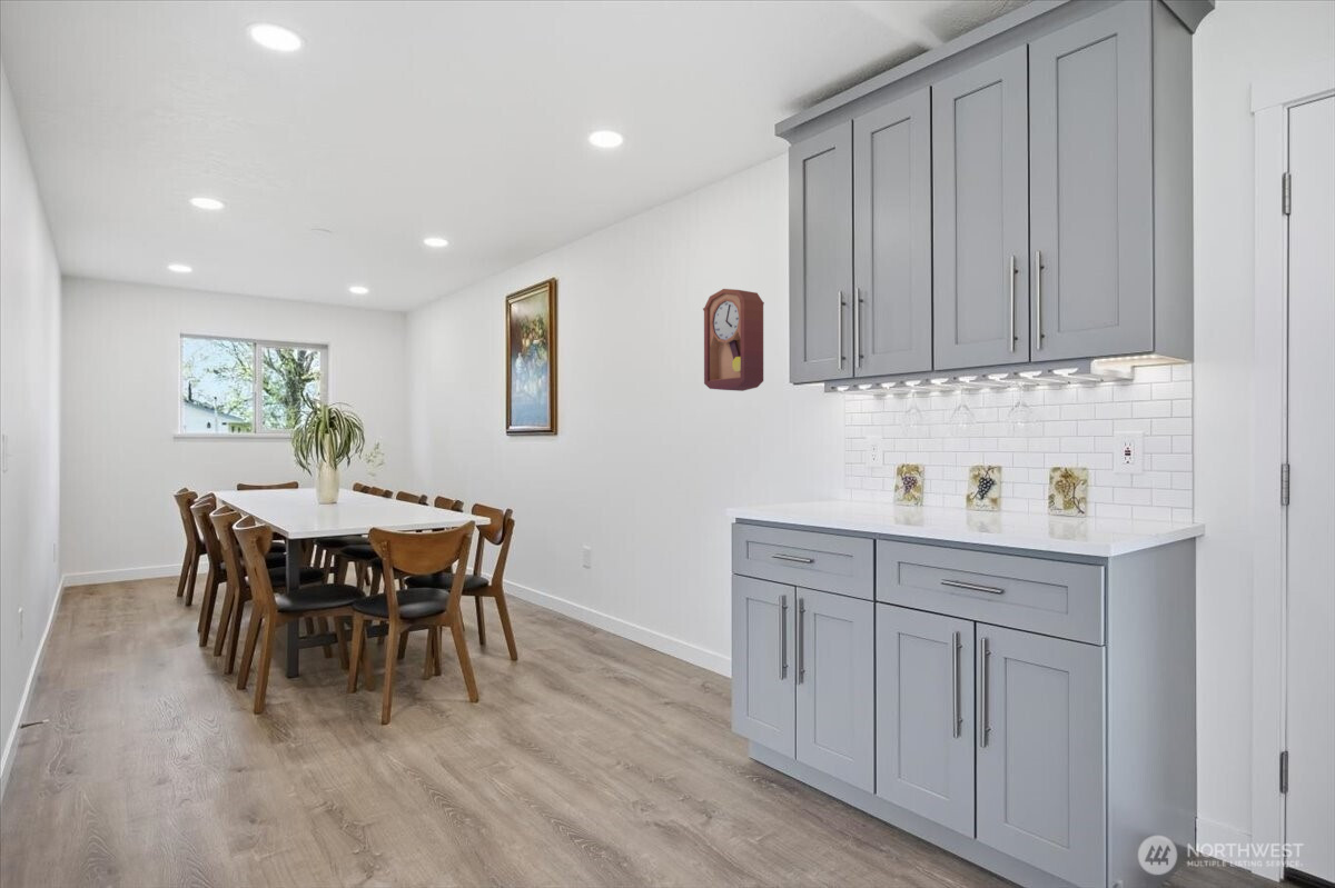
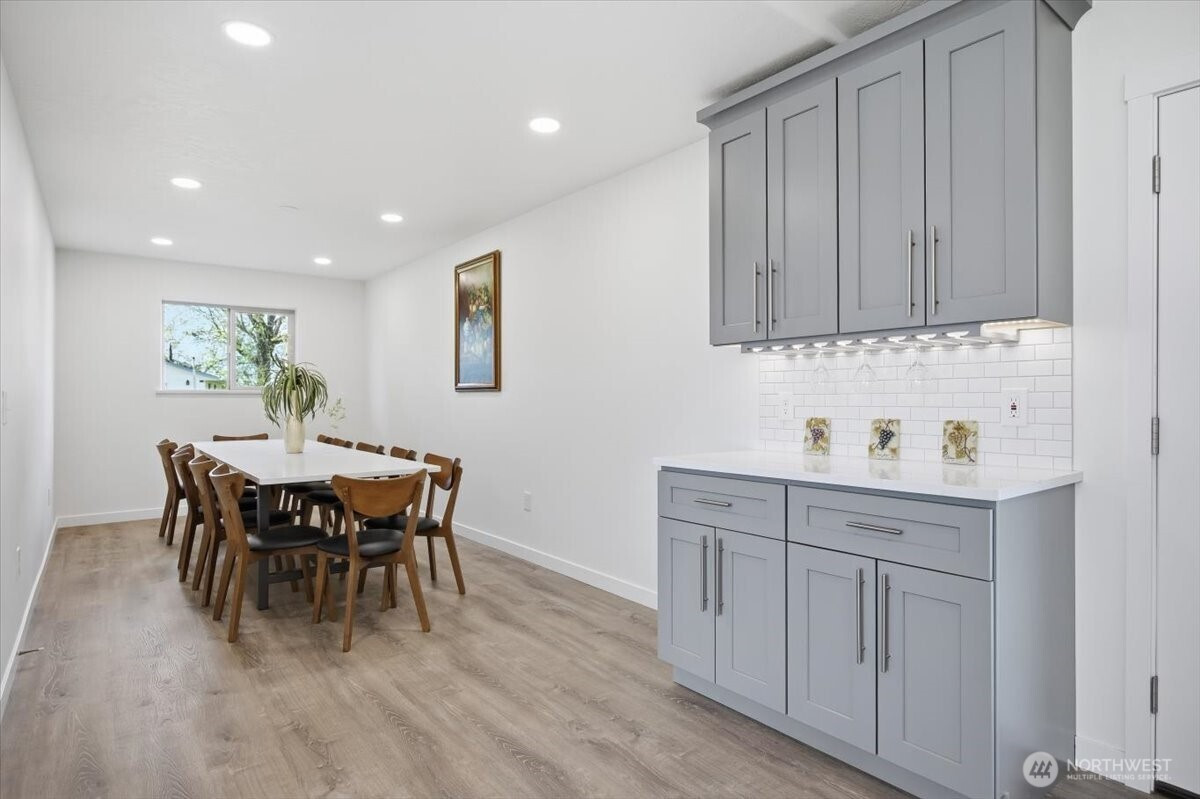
- pendulum clock [702,288,765,392]
